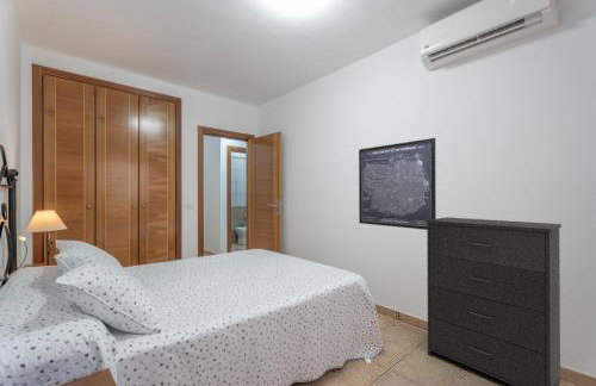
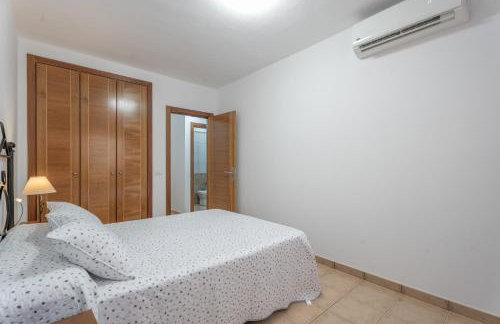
- wall art [358,137,437,231]
- dresser [426,216,563,386]
